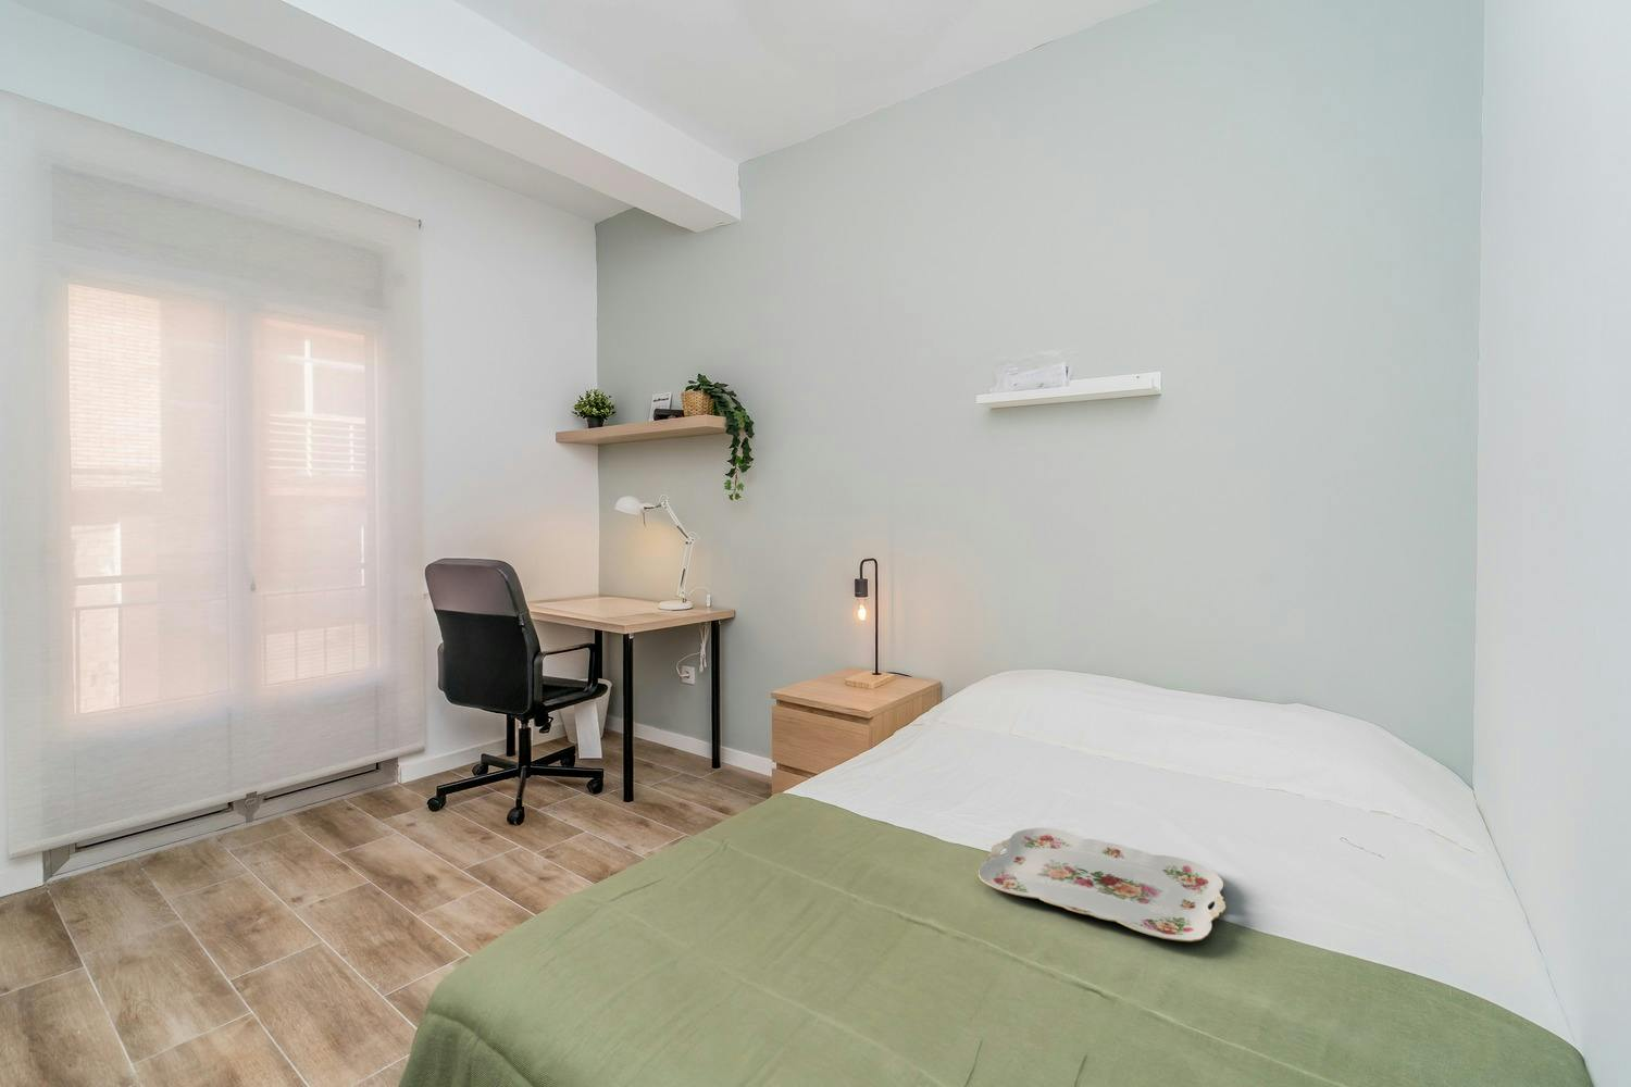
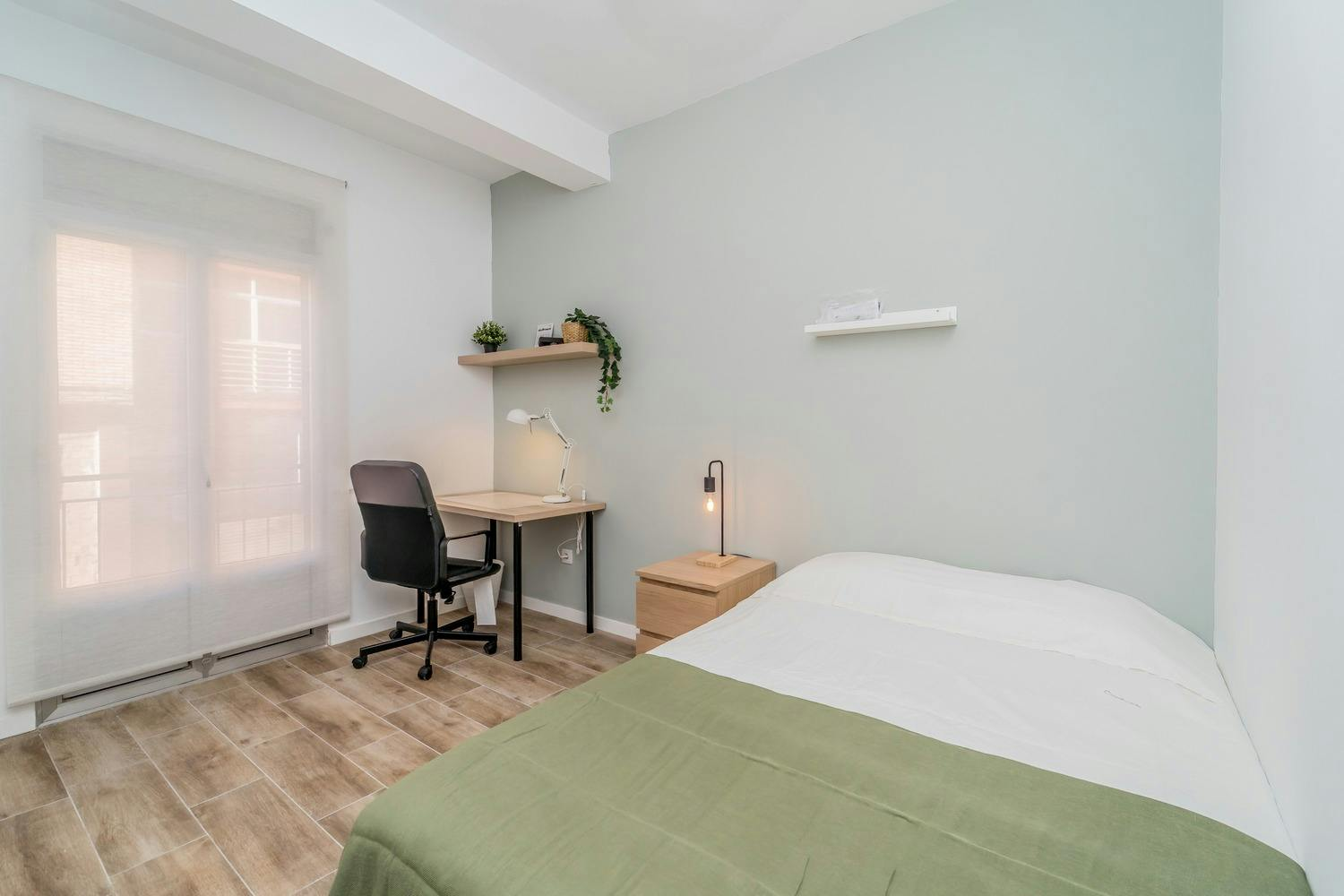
- serving tray [978,826,1227,943]
